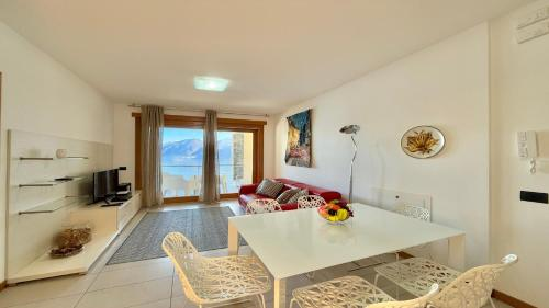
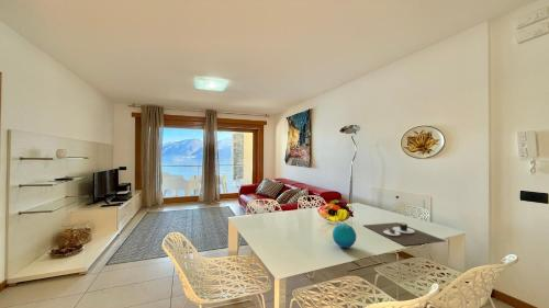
+ decorative orb [332,223,357,249]
+ place mat [361,221,447,247]
